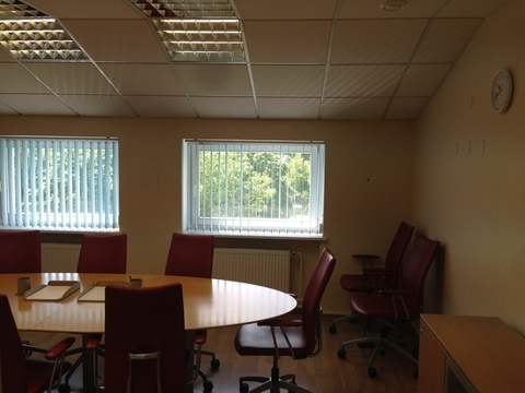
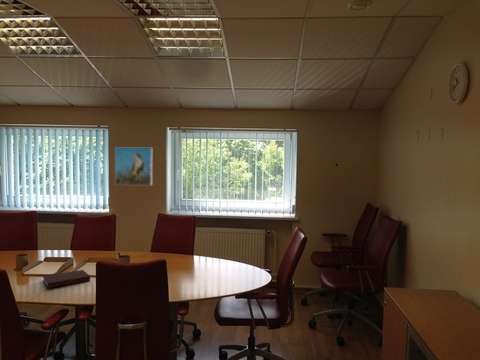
+ notebook [42,269,91,289]
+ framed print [114,146,153,186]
